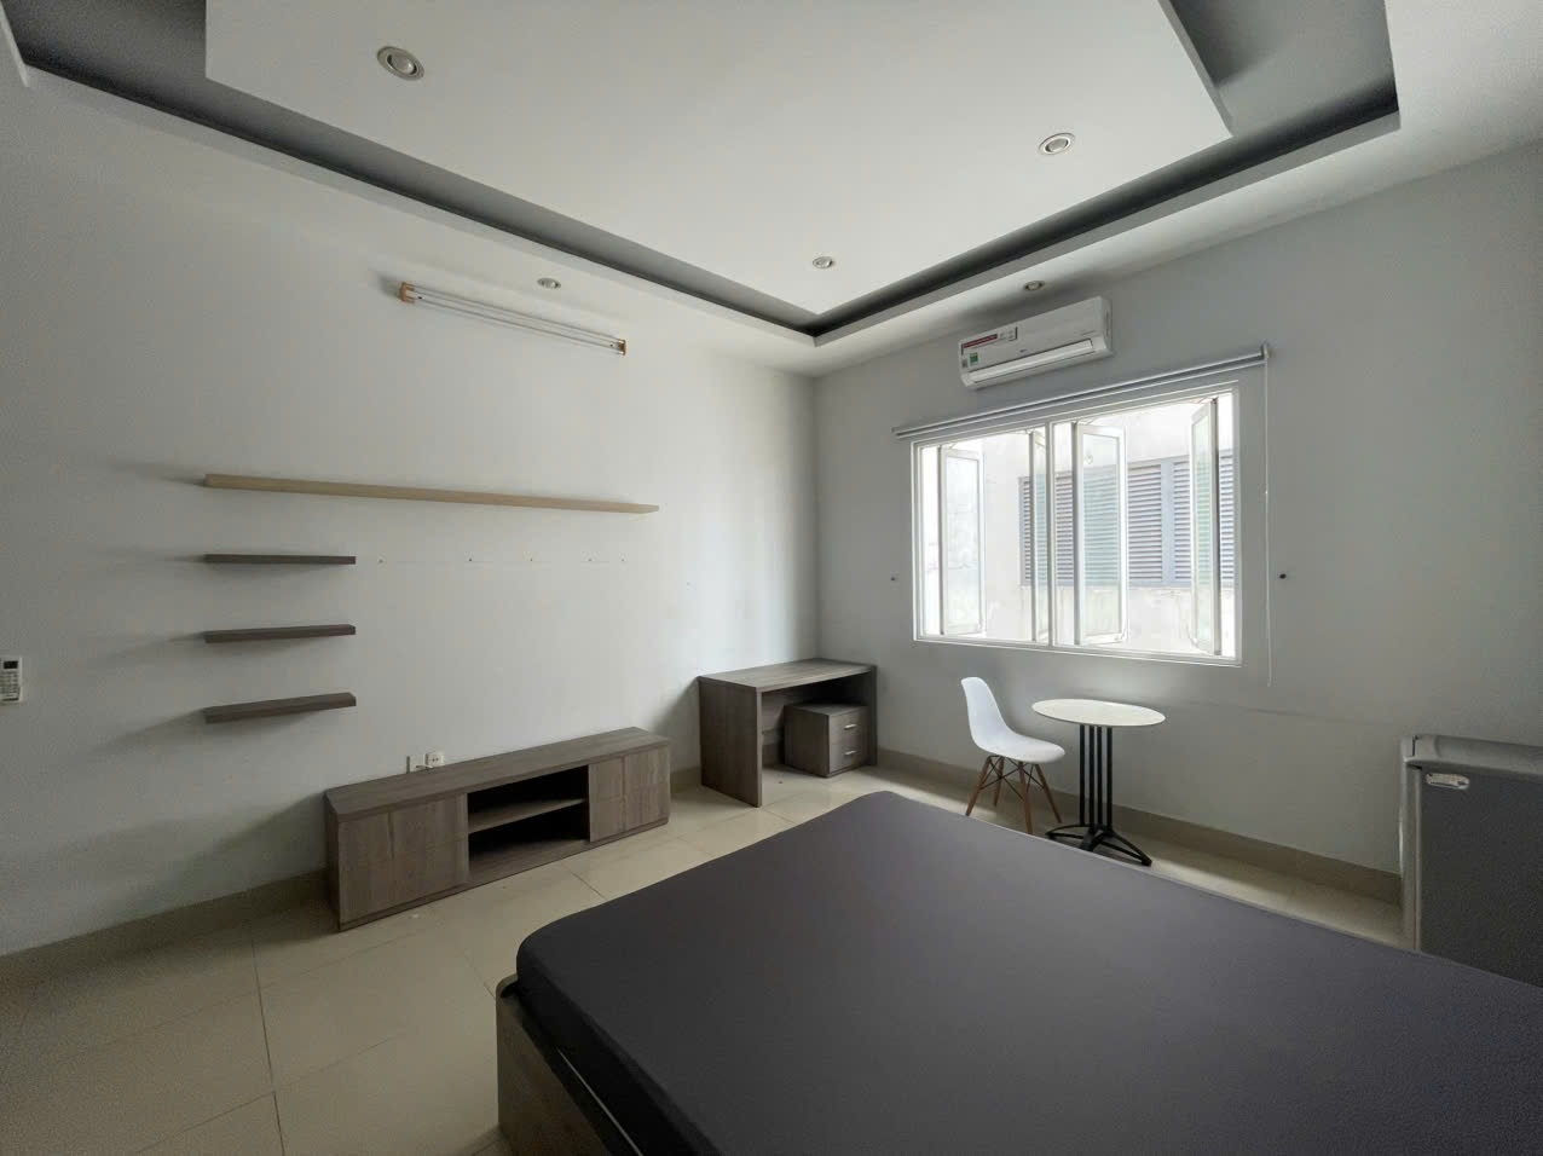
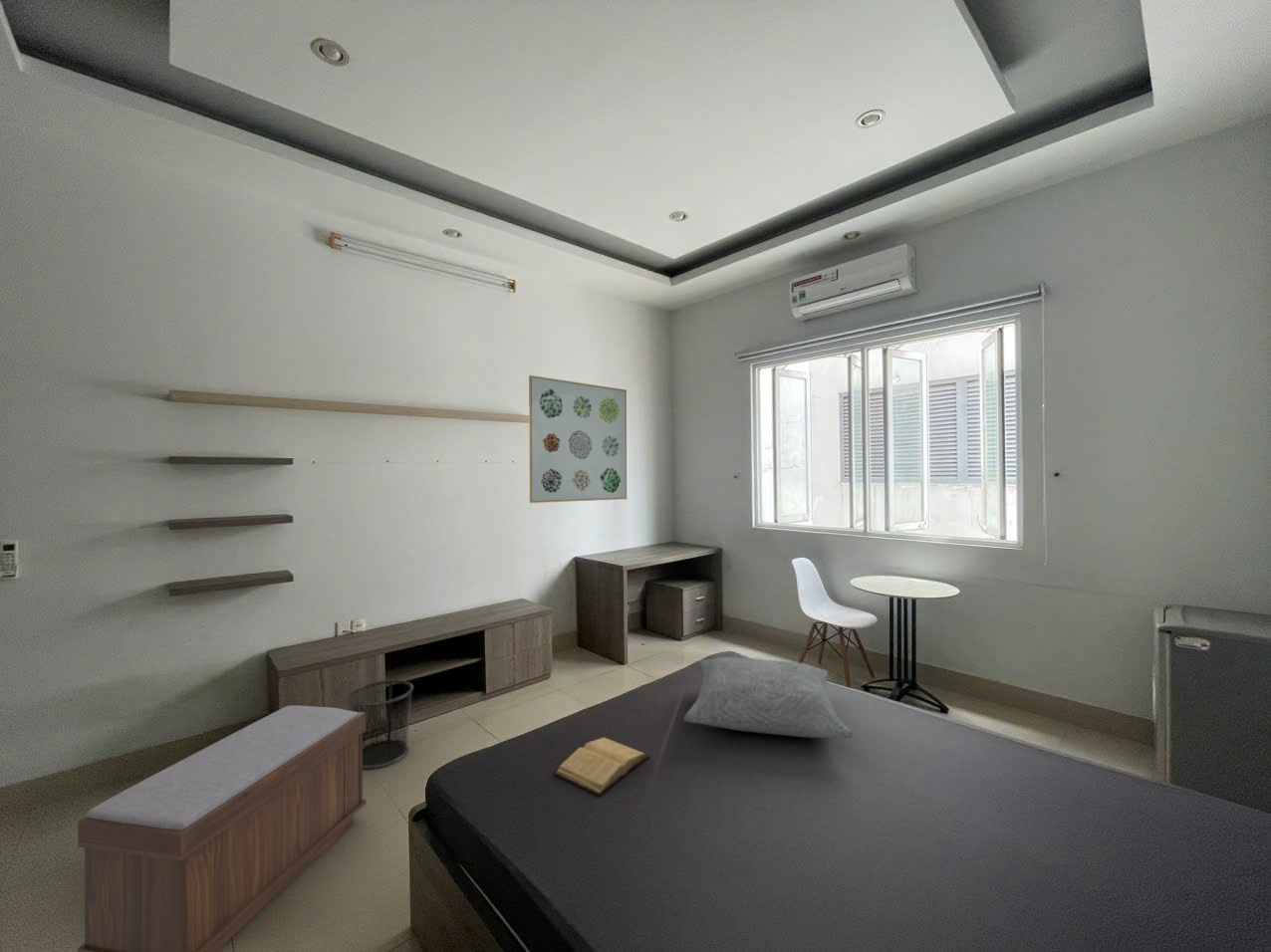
+ pillow [682,656,854,740]
+ bench [77,704,367,952]
+ wall art [528,374,628,504]
+ waste bin [346,679,414,770]
+ book [552,737,651,798]
